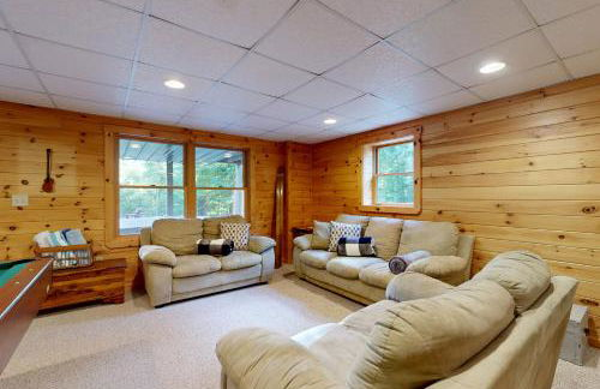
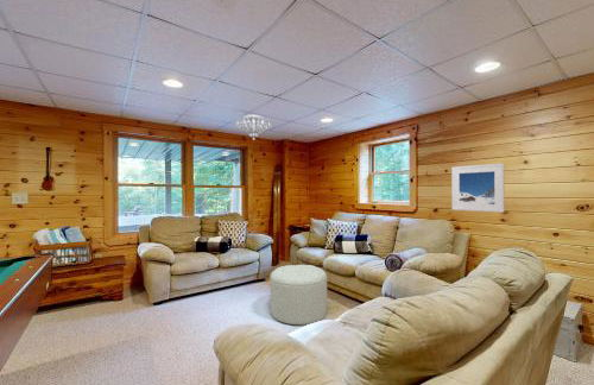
+ ottoman [270,264,328,326]
+ chandelier [234,114,273,141]
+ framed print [450,162,505,214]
